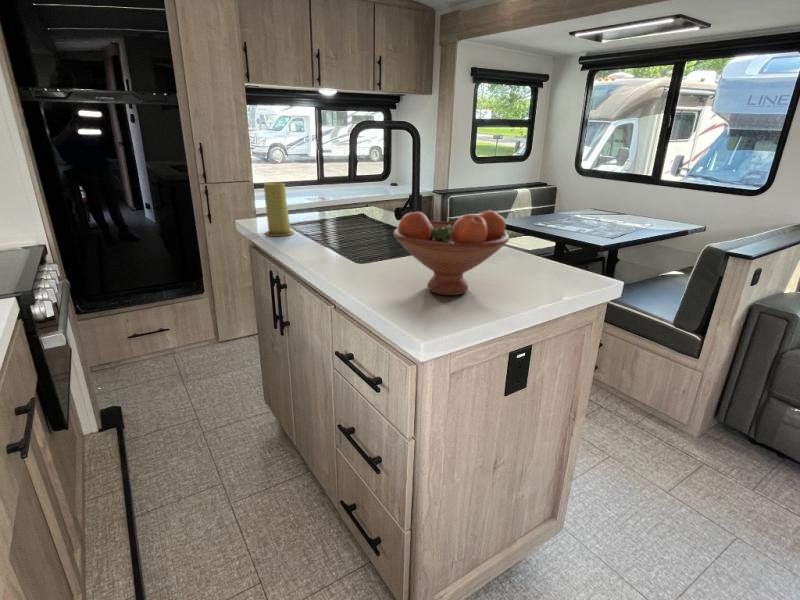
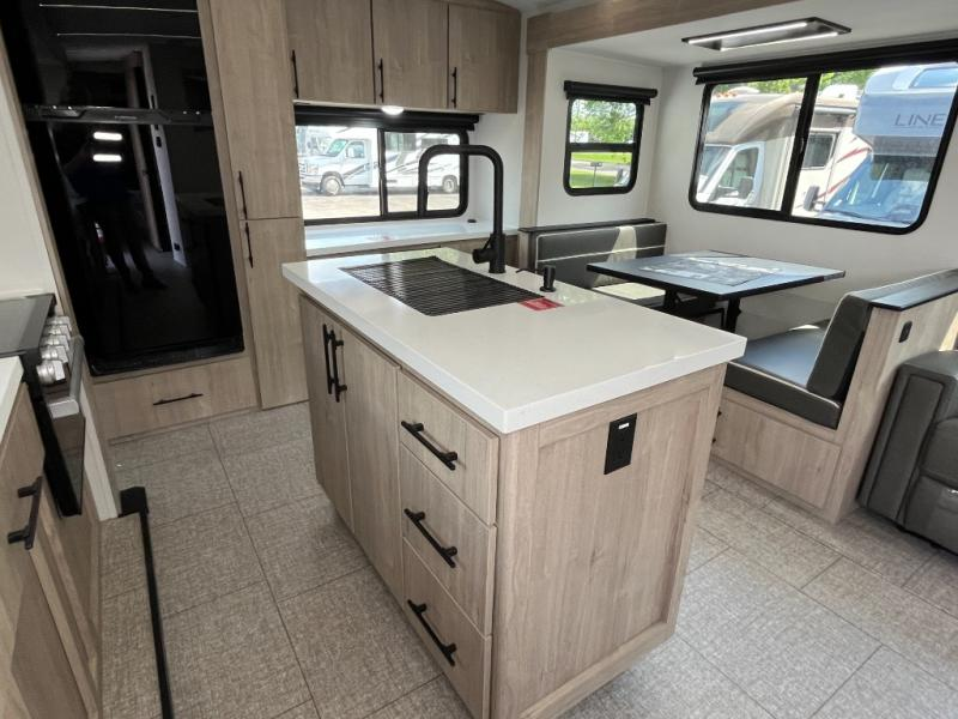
- fruit bowl [393,209,510,296]
- candle [263,181,295,237]
